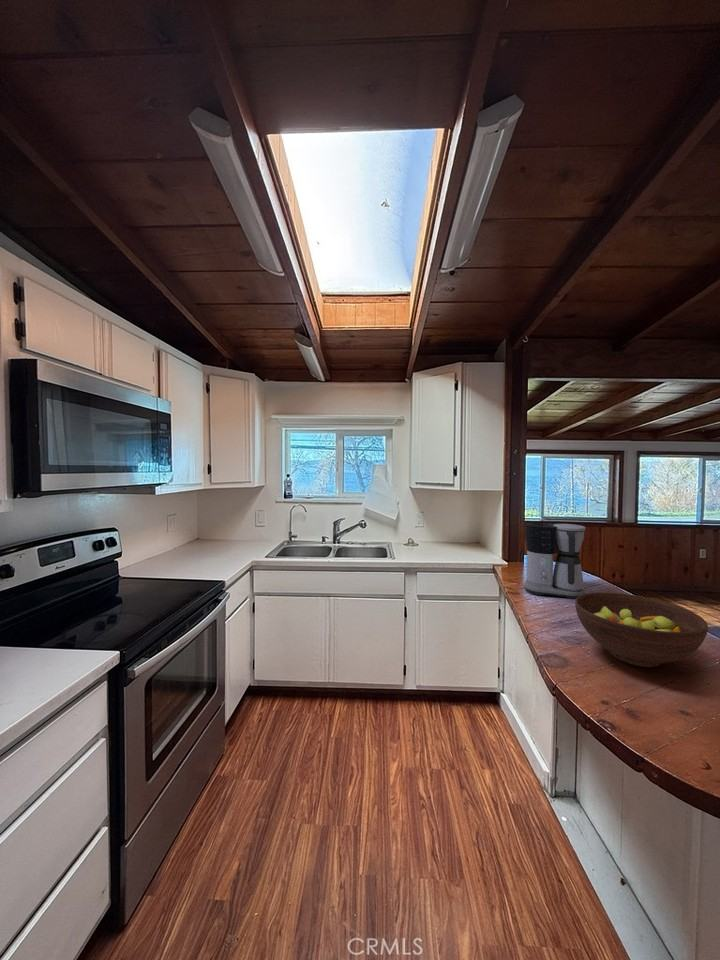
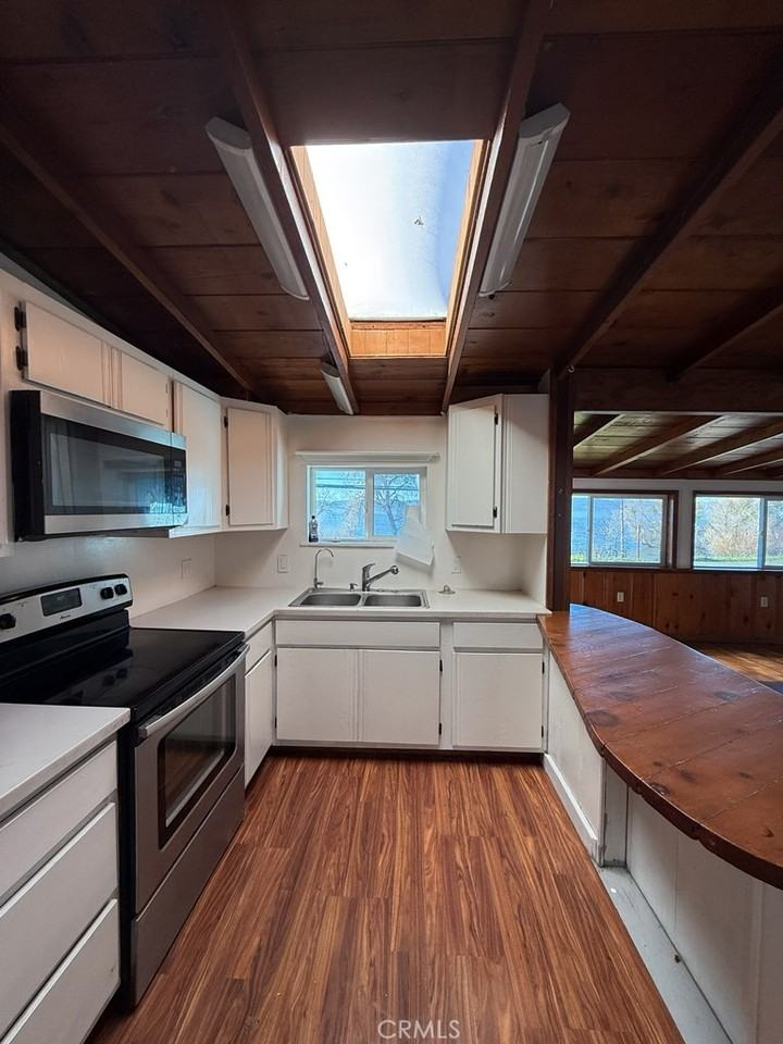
- coffee maker [523,522,586,600]
- fruit bowl [574,591,709,668]
